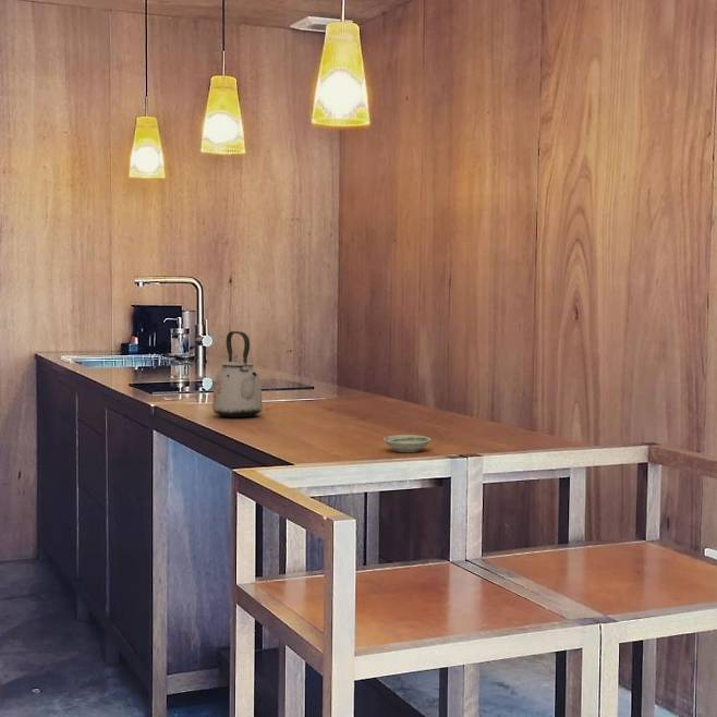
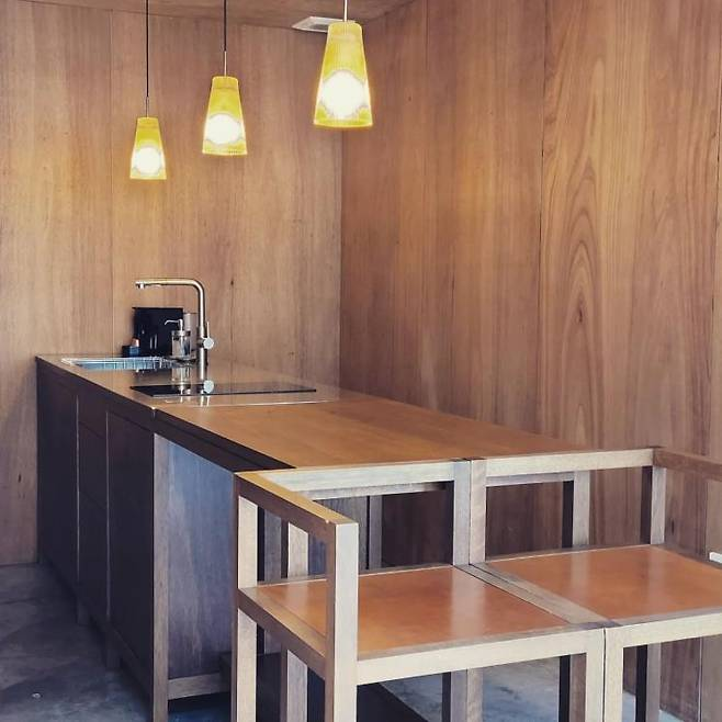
- kettle [211,330,264,418]
- saucer [382,434,433,453]
